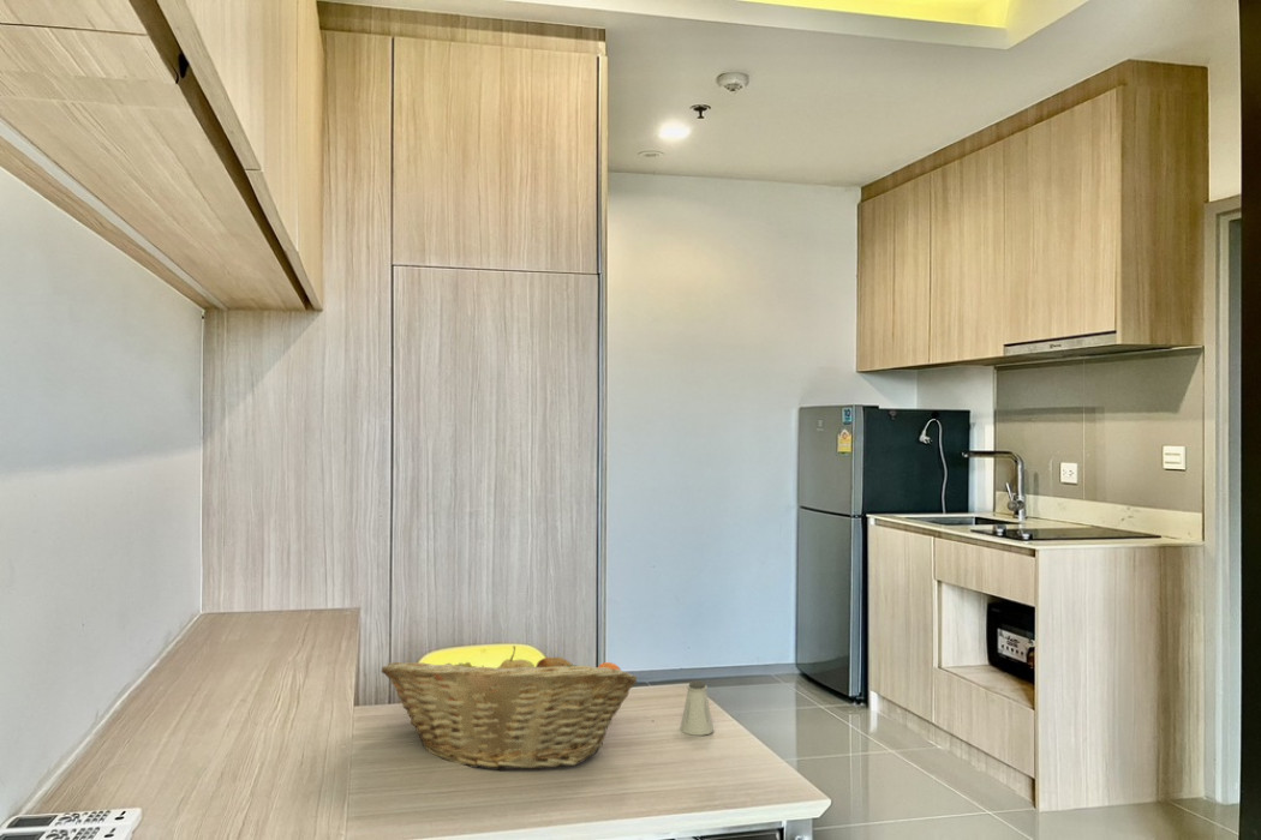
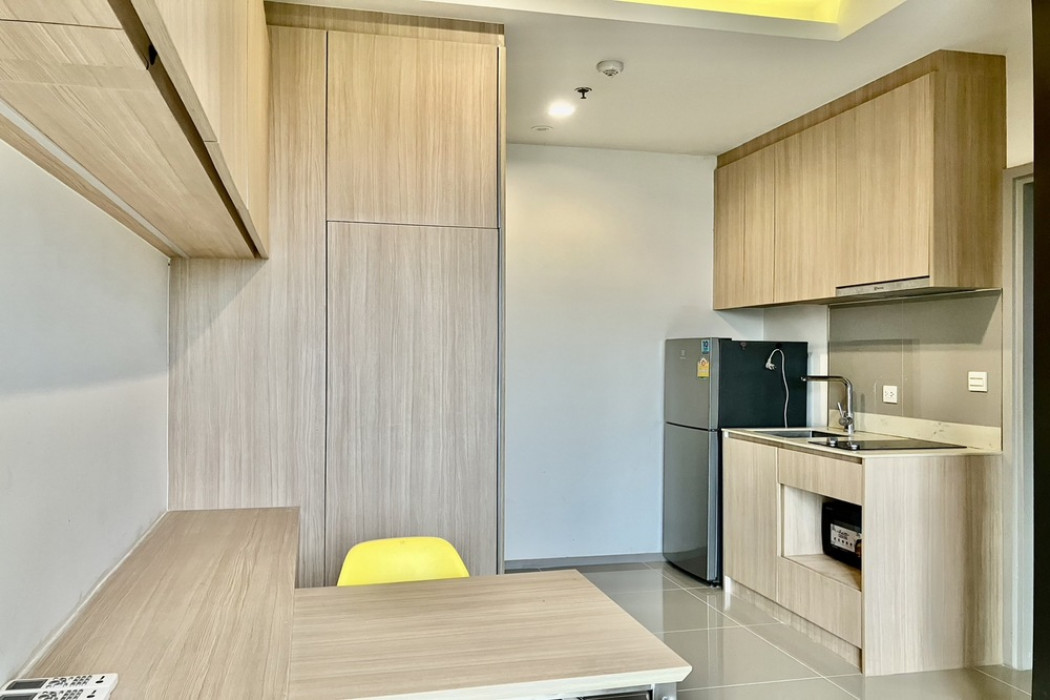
- saltshaker [680,679,715,737]
- fruit basket [381,644,639,772]
